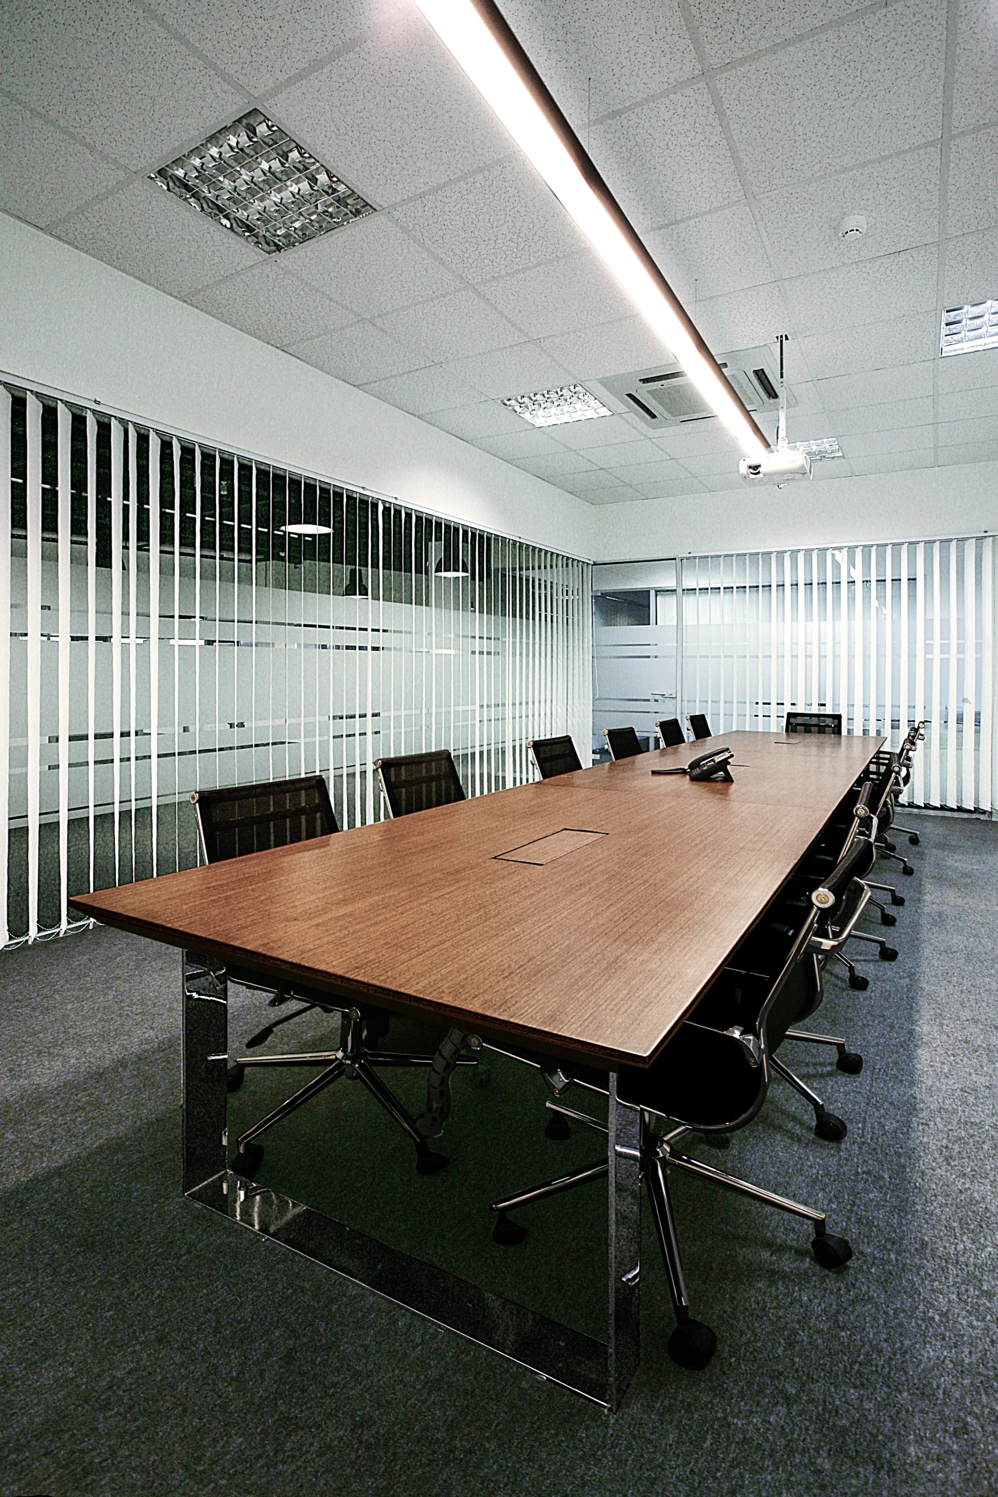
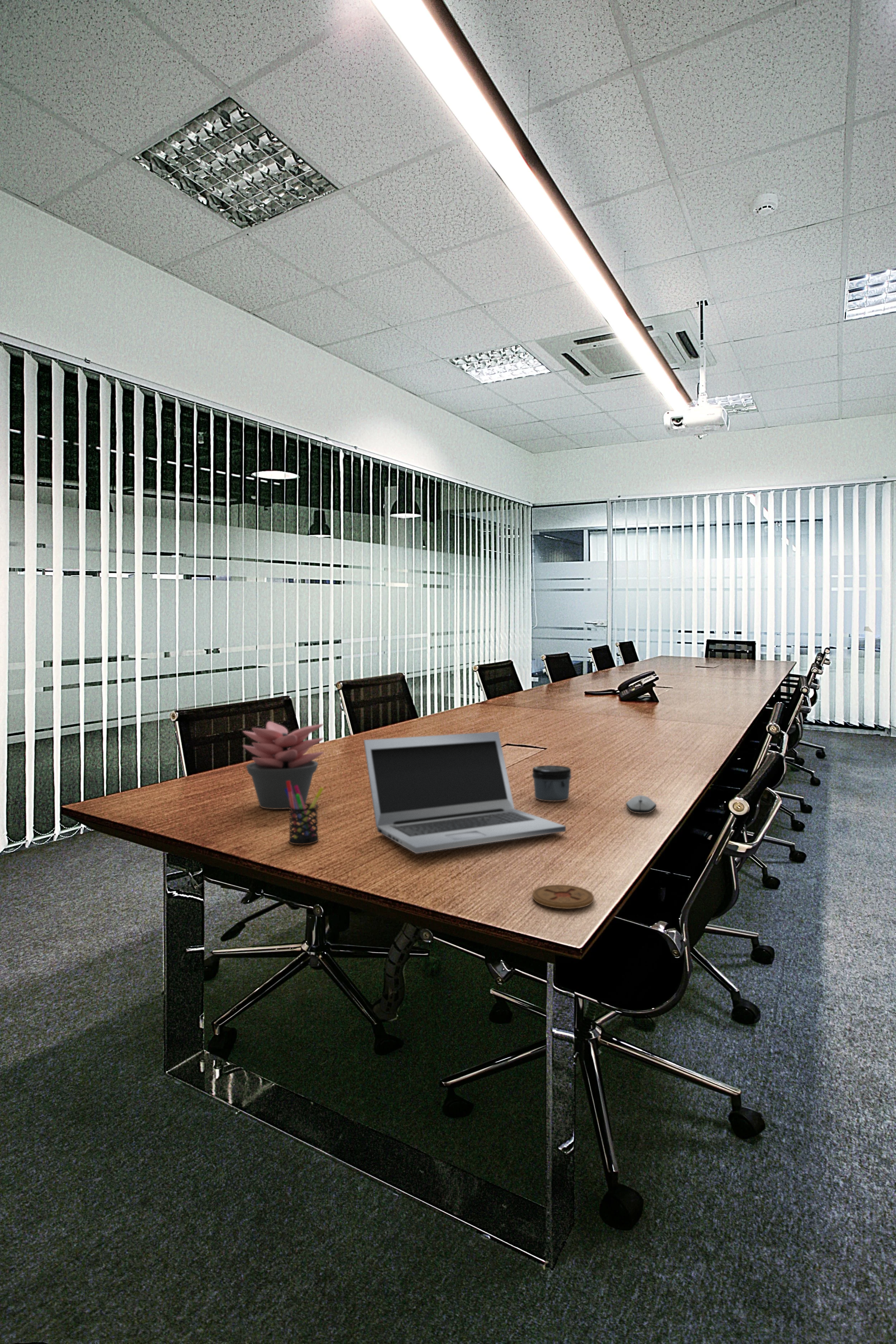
+ pen holder [285,781,324,845]
+ jar [532,765,572,802]
+ laptop [363,731,566,854]
+ coaster [532,885,594,909]
+ computer mouse [625,795,657,814]
+ succulent plant [242,721,324,810]
